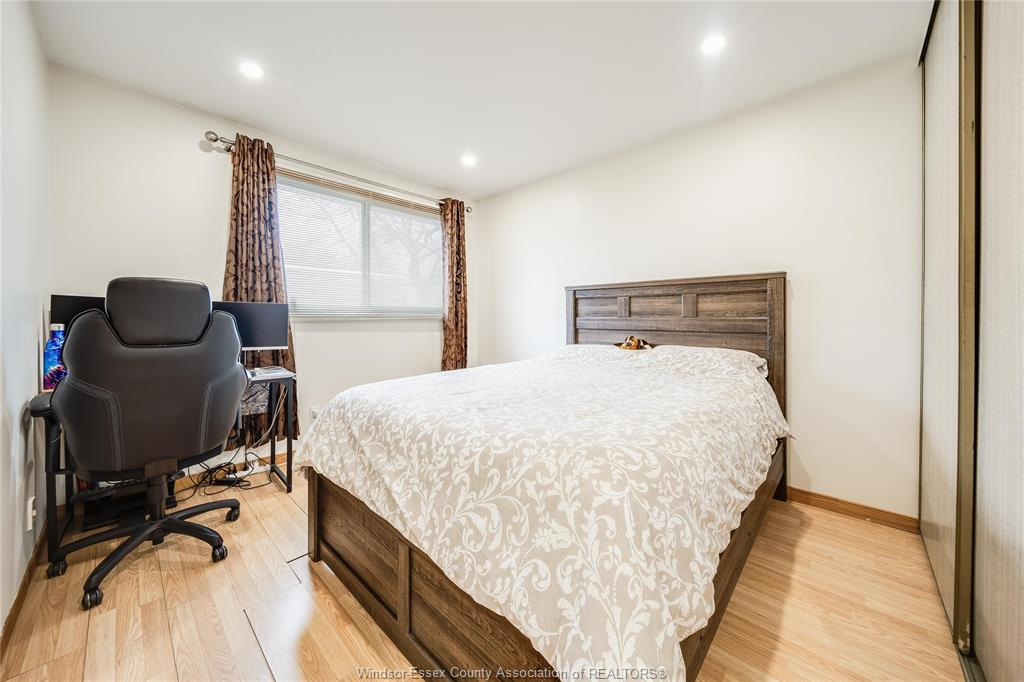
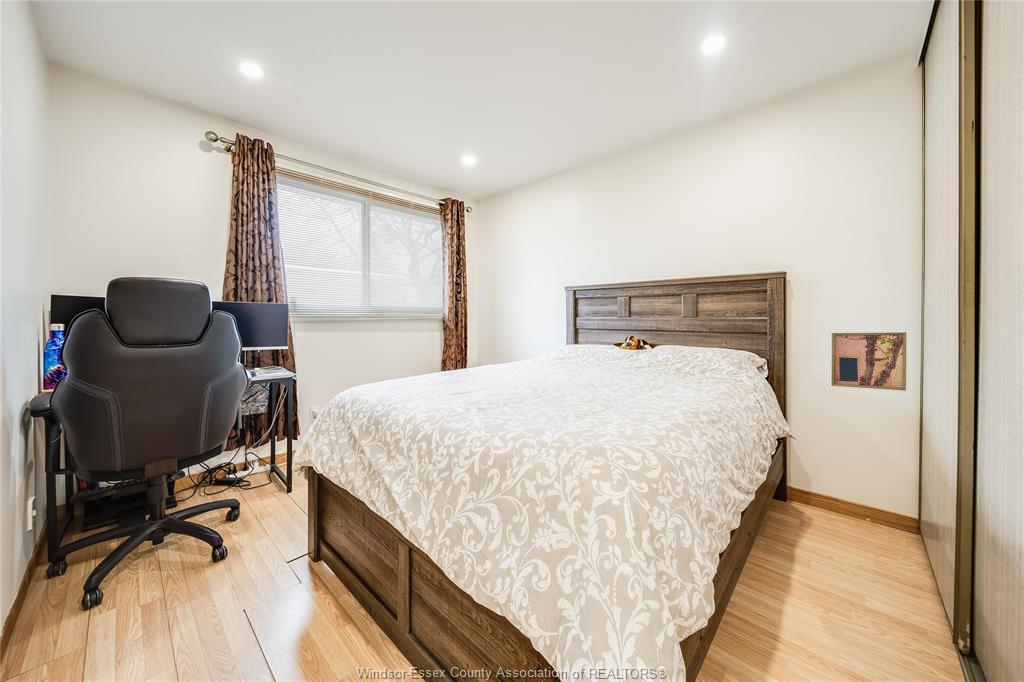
+ wall art [831,331,907,392]
